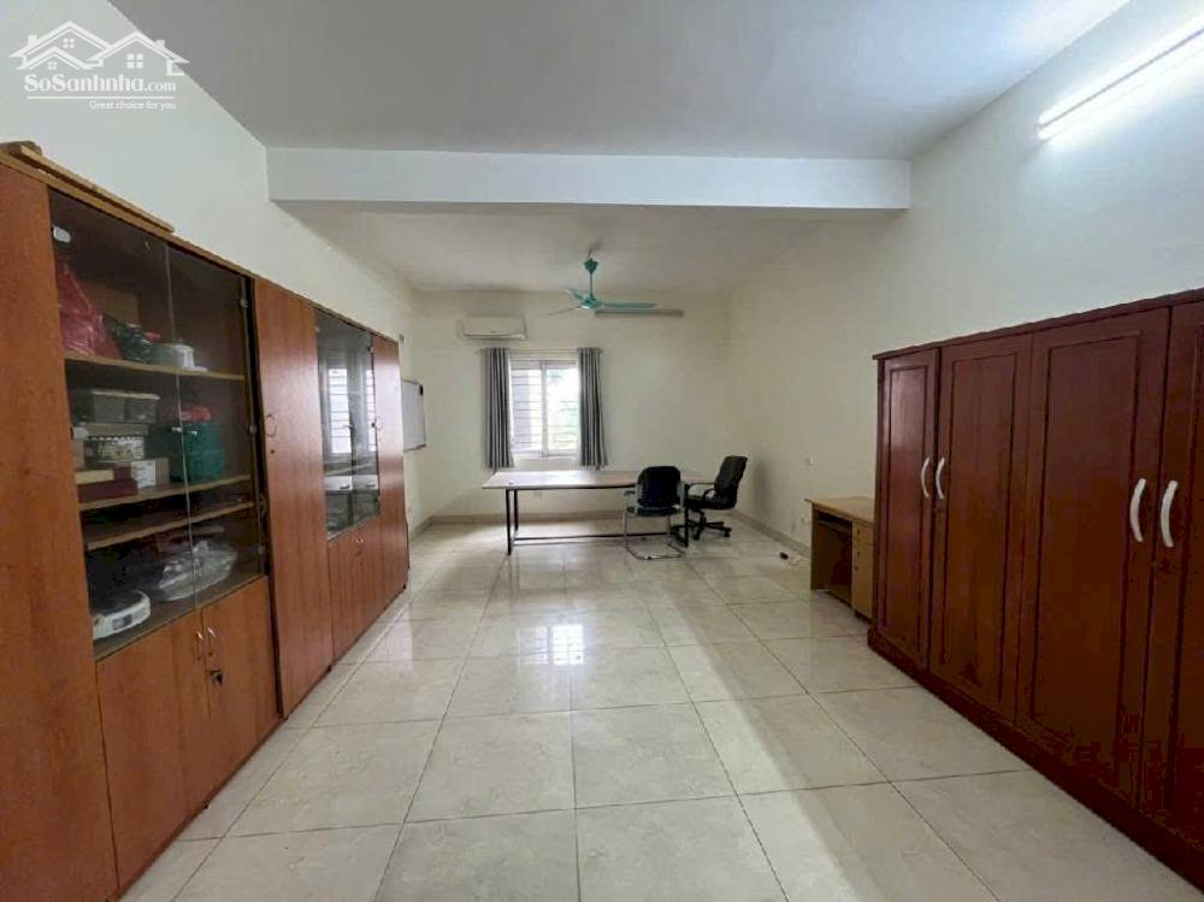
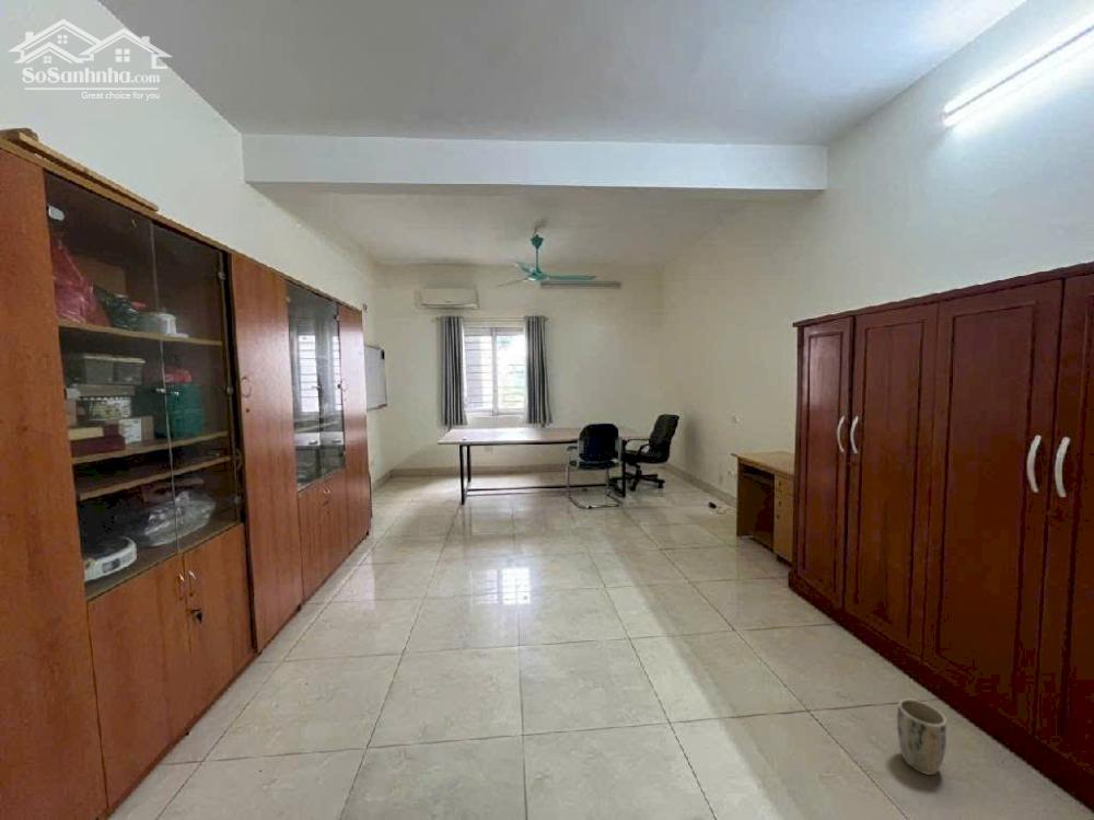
+ plant pot [896,698,947,776]
